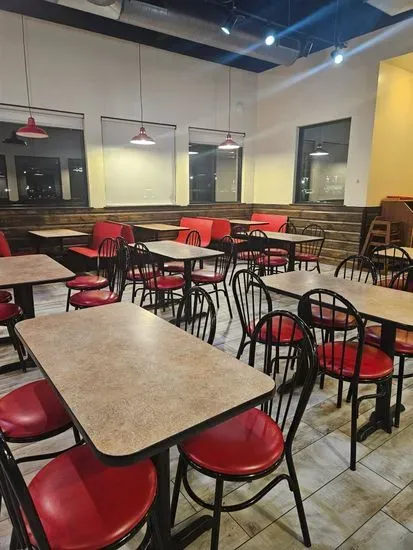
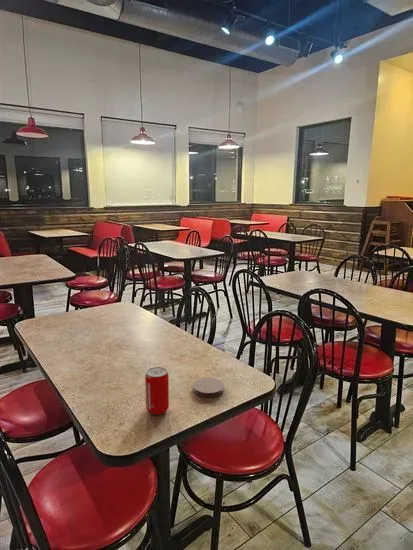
+ coaster [192,377,225,398]
+ beverage can [144,366,170,416]
